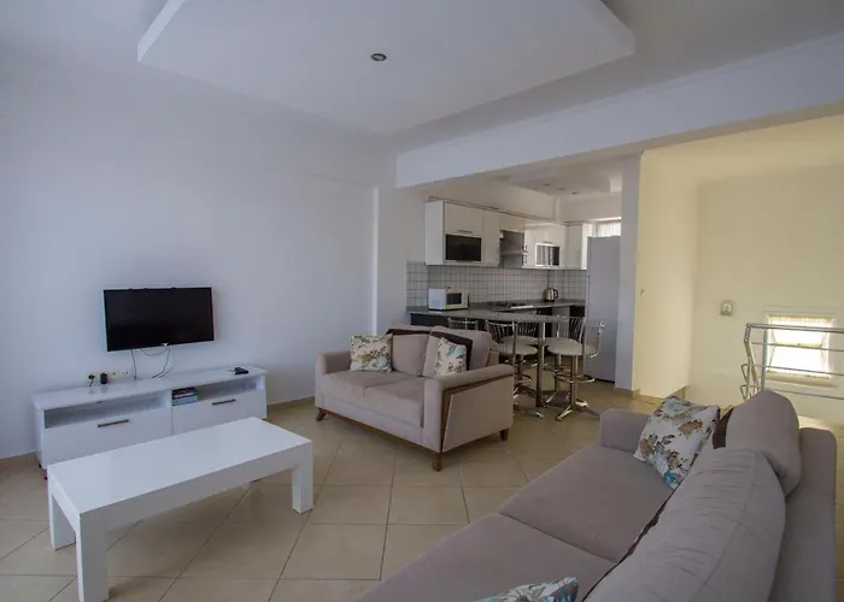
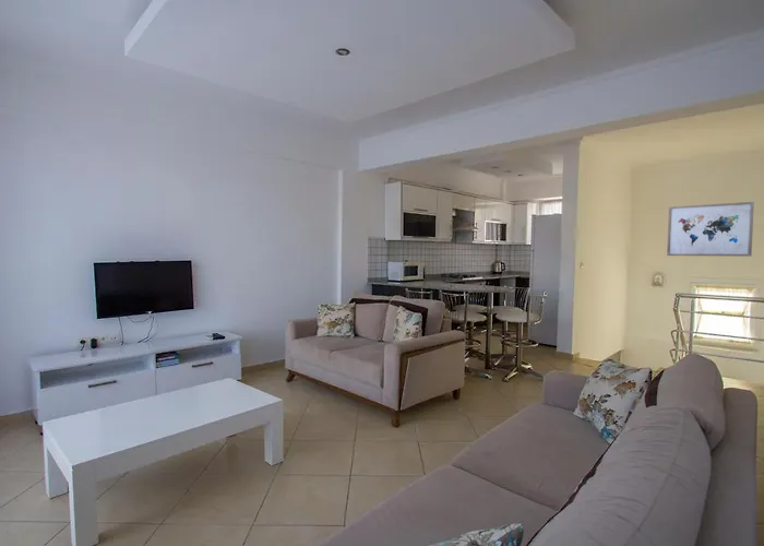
+ wall art [666,201,755,258]
